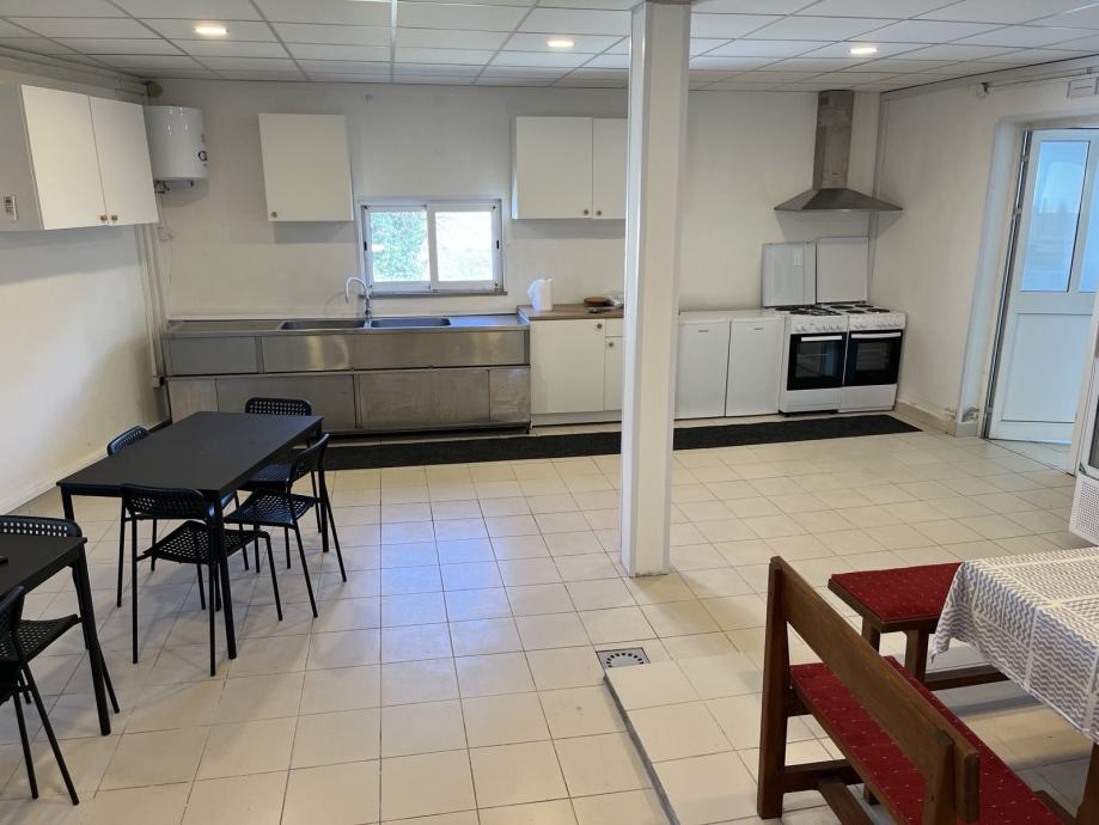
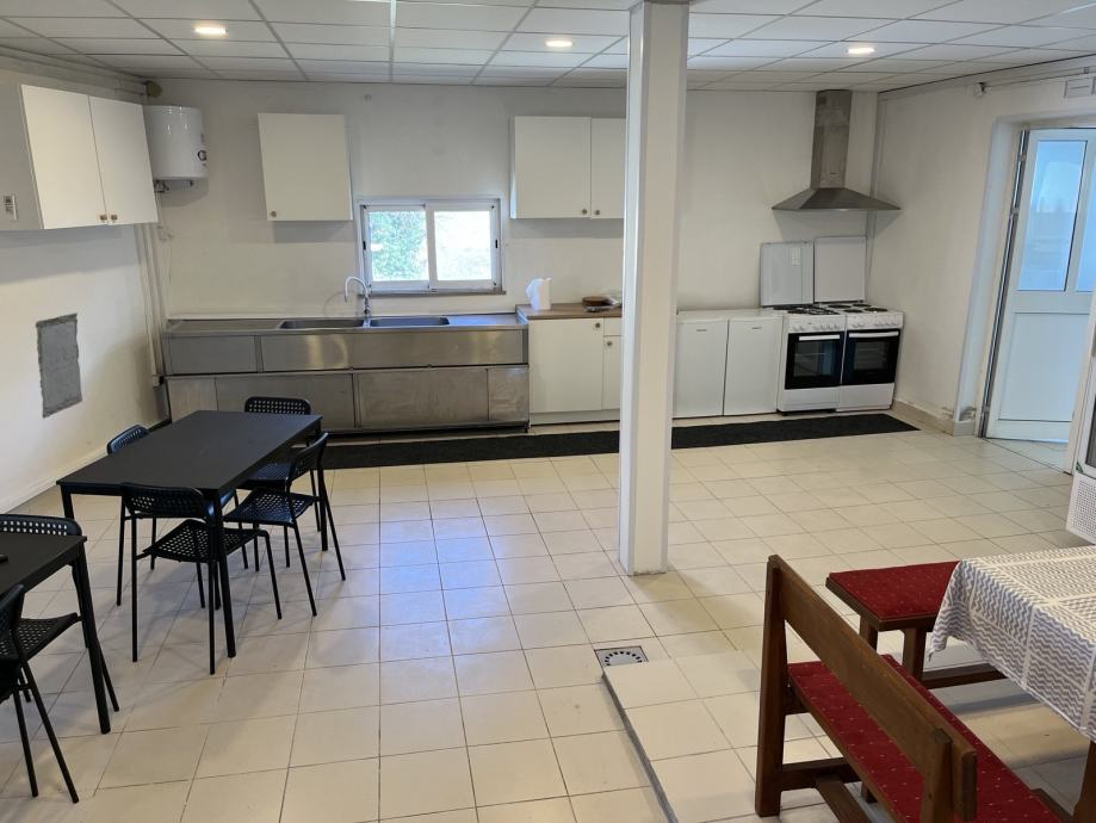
+ stone plaque [35,311,83,420]
